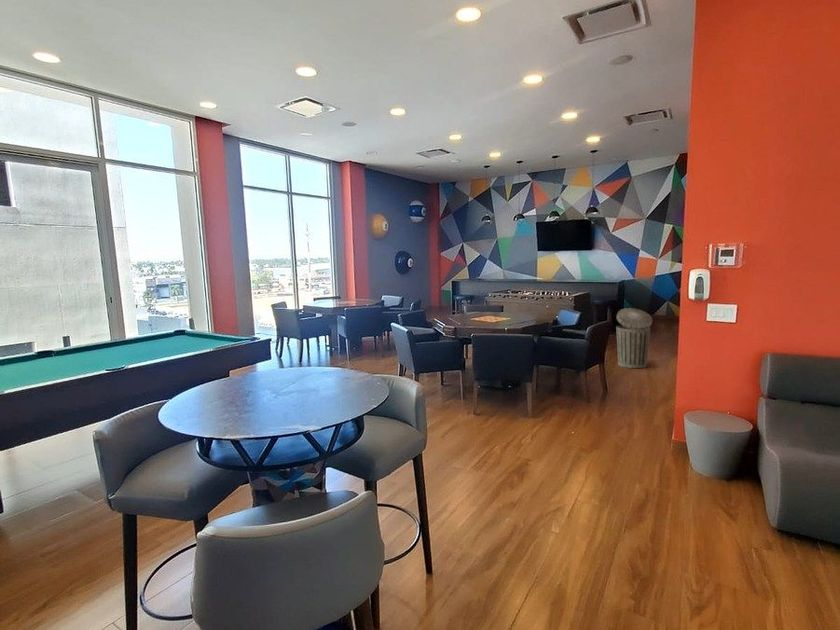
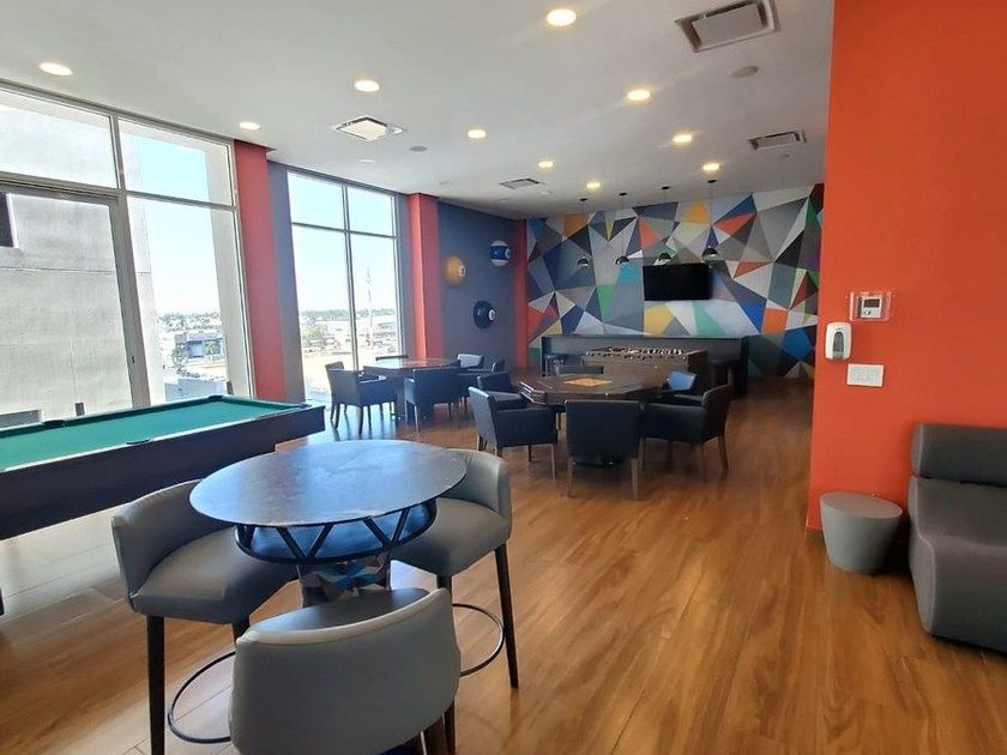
- trash can [615,307,653,369]
